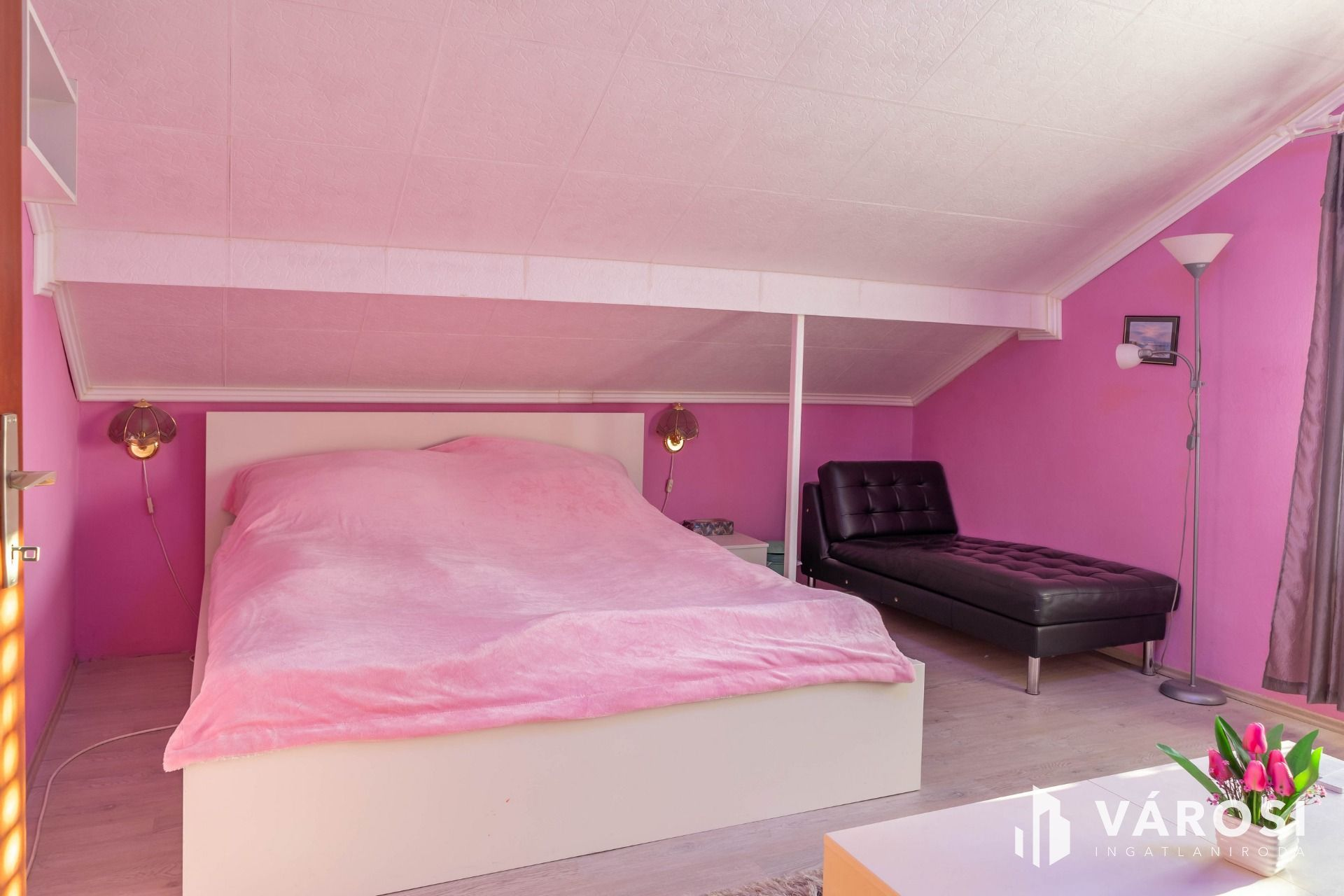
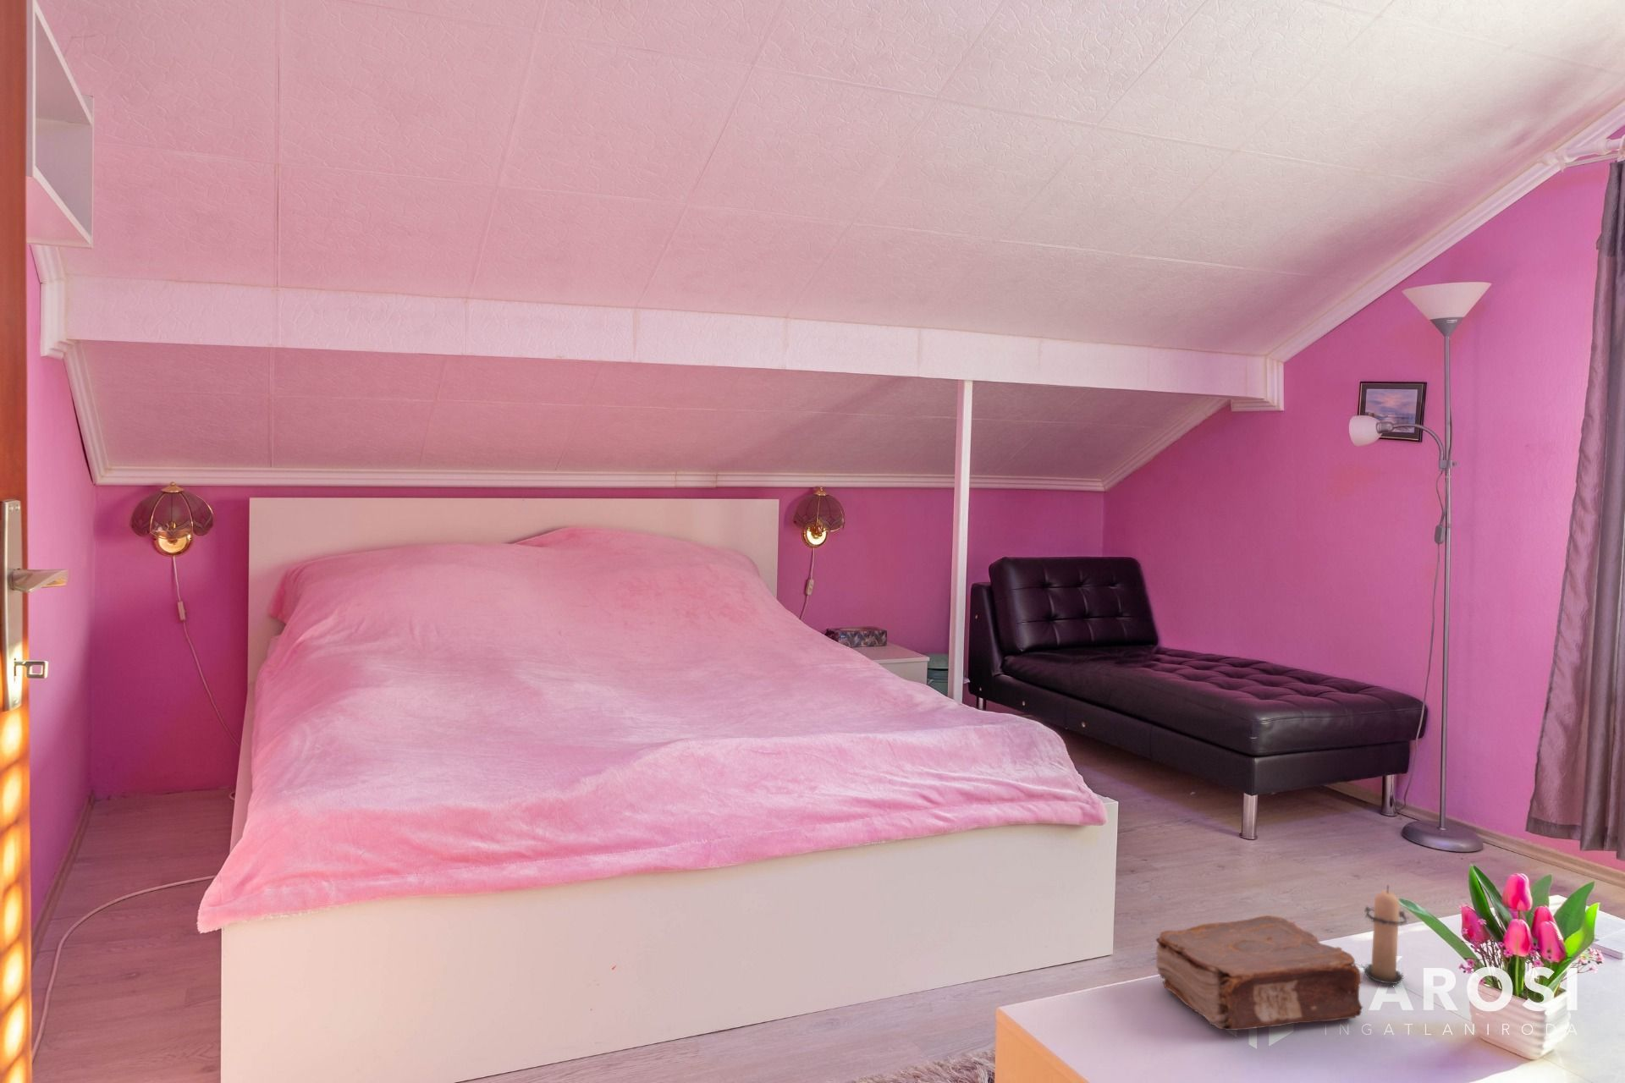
+ book [1155,915,1364,1031]
+ candle [1361,884,1410,985]
